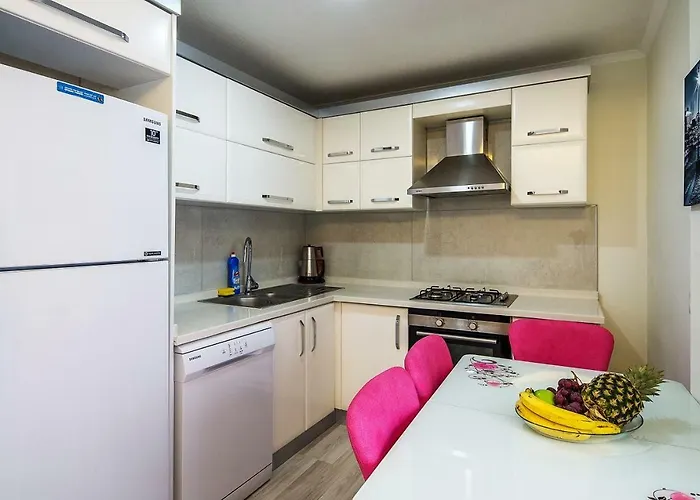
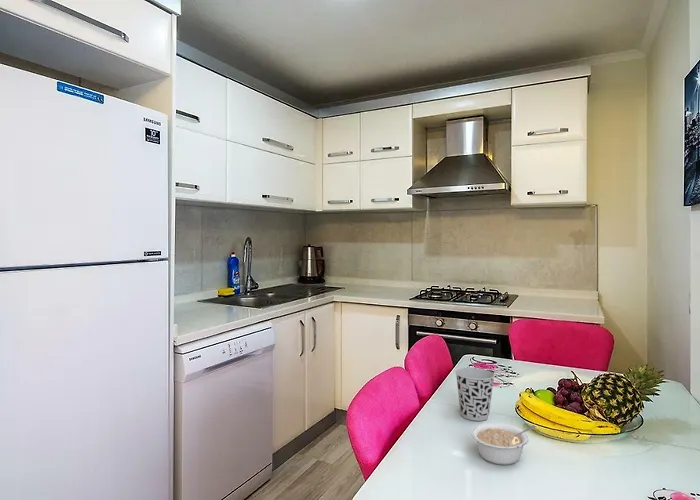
+ cup [454,367,496,422]
+ legume [470,422,537,466]
